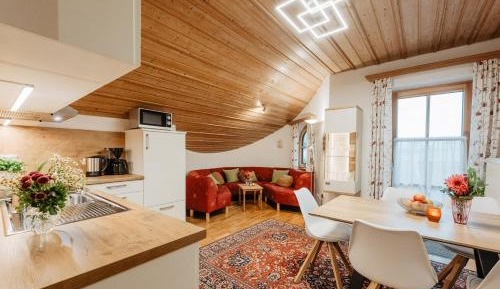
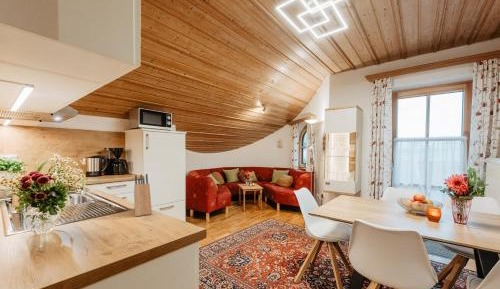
+ knife block [133,173,153,218]
